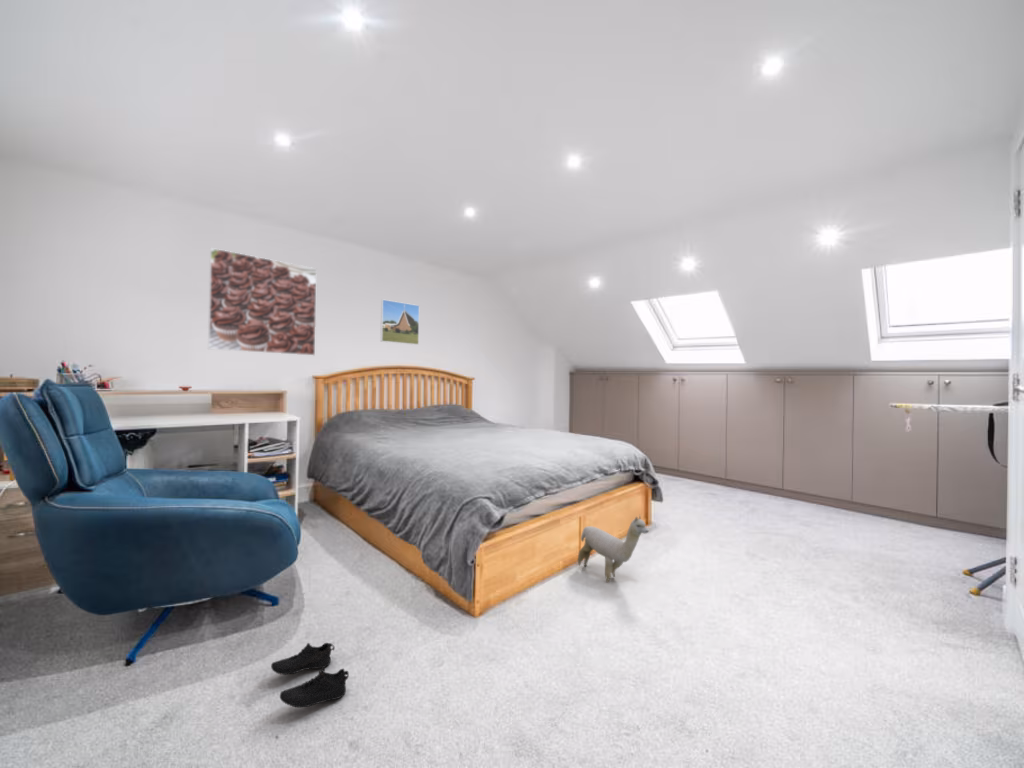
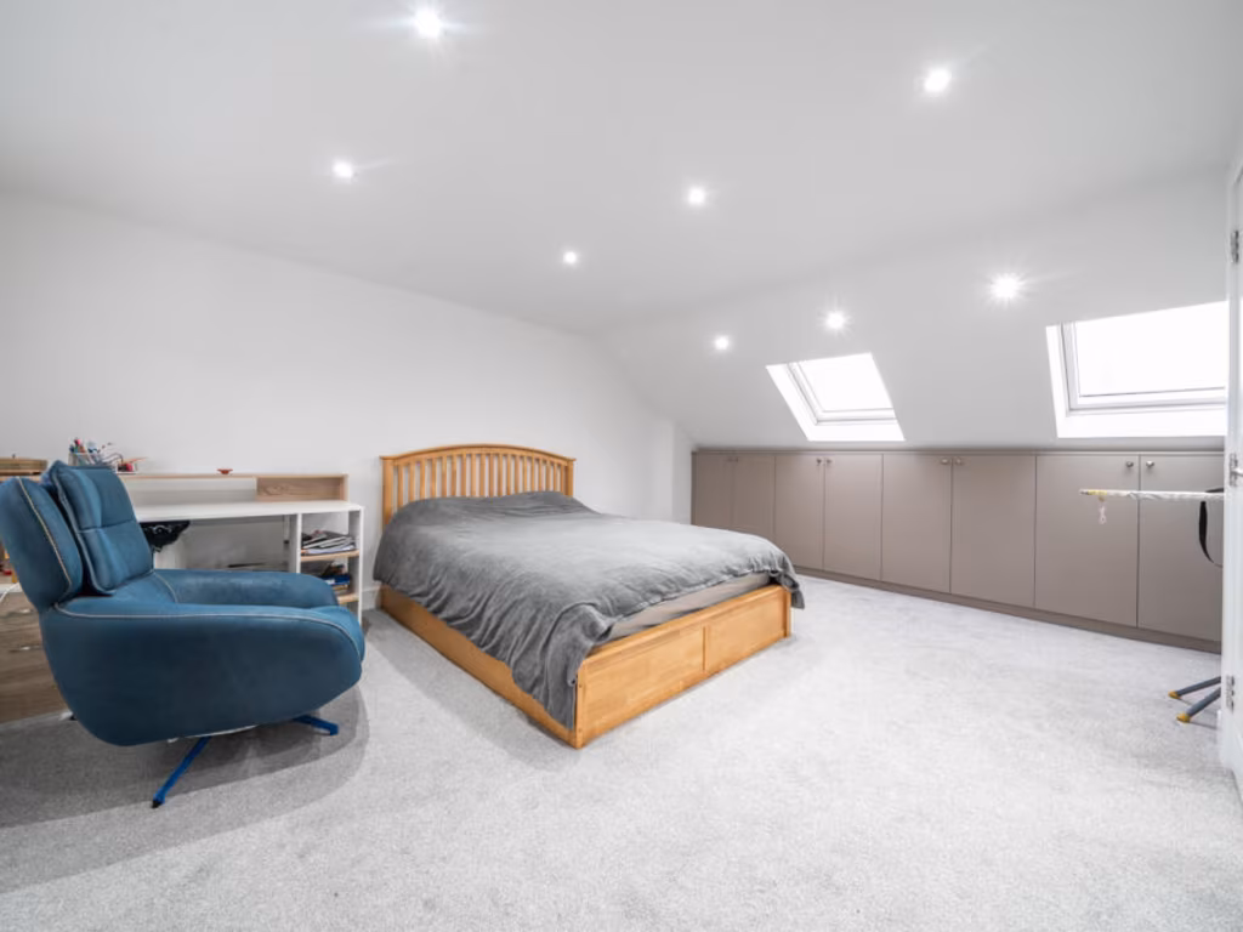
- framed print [379,298,420,346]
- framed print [207,247,318,357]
- shoe [270,642,350,709]
- plush toy [577,514,650,583]
